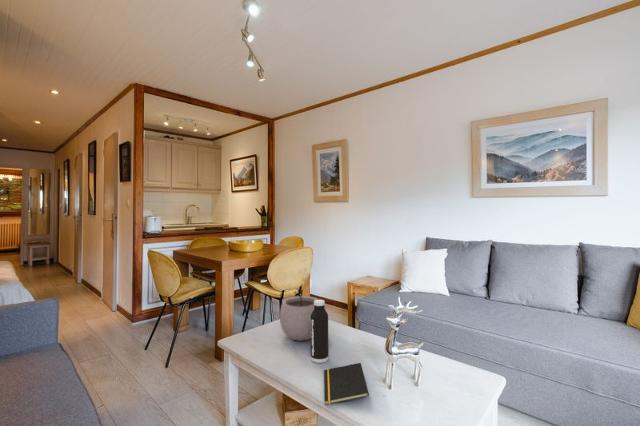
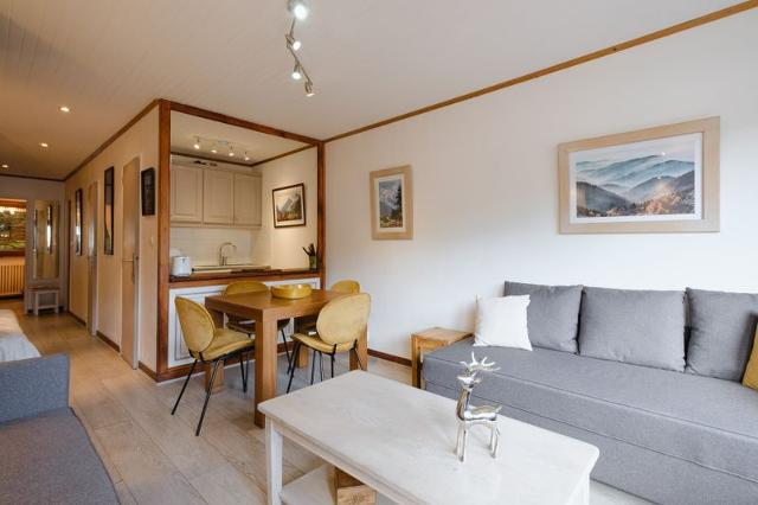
- notepad [323,362,370,406]
- water bottle [310,299,329,364]
- plant pot [279,284,320,342]
